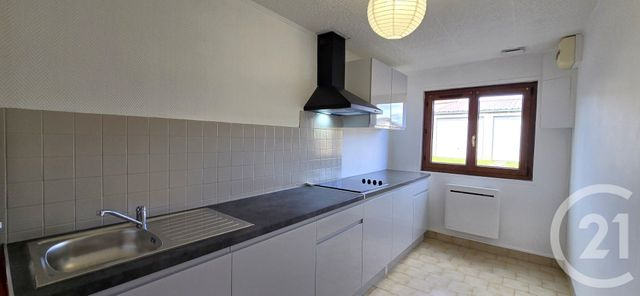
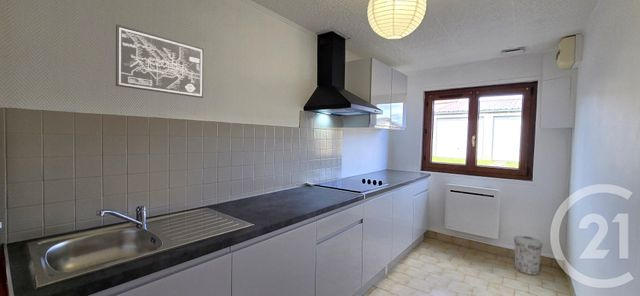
+ trash can [513,235,544,276]
+ wall art [115,23,205,99]
